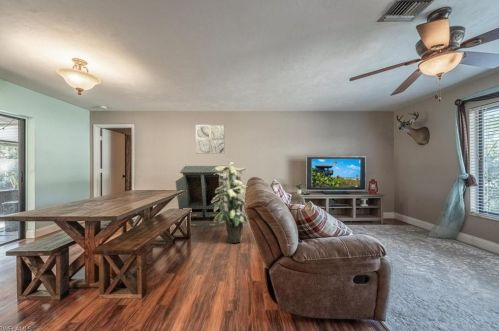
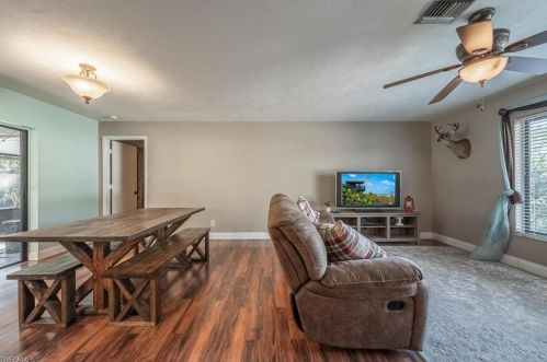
- indoor plant [211,161,249,244]
- wall art [195,124,226,155]
- storage cabinet [175,165,226,228]
